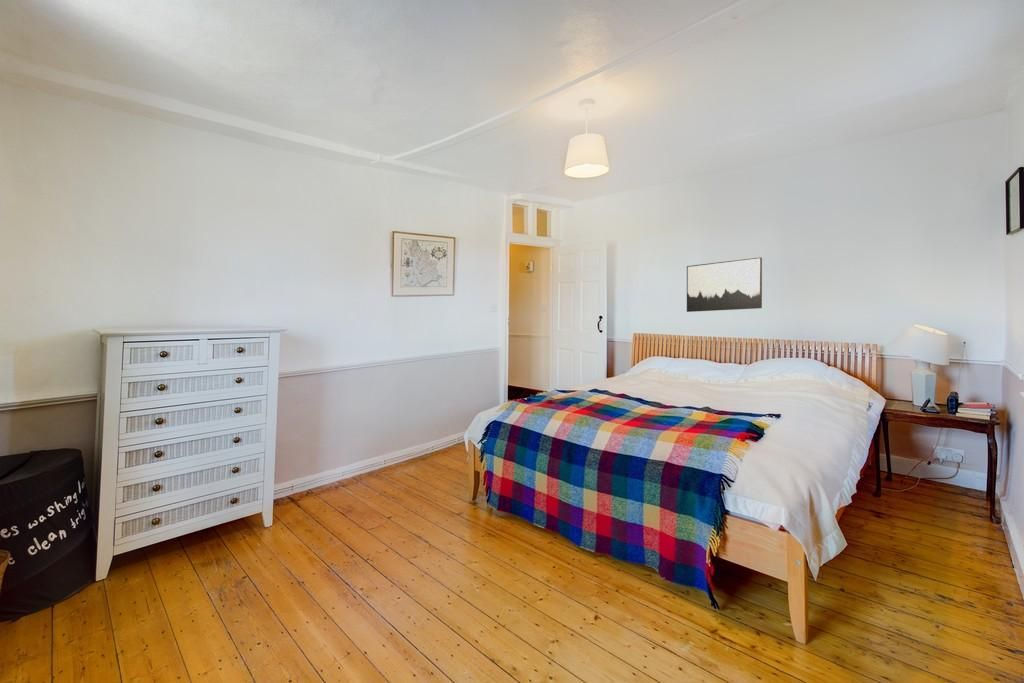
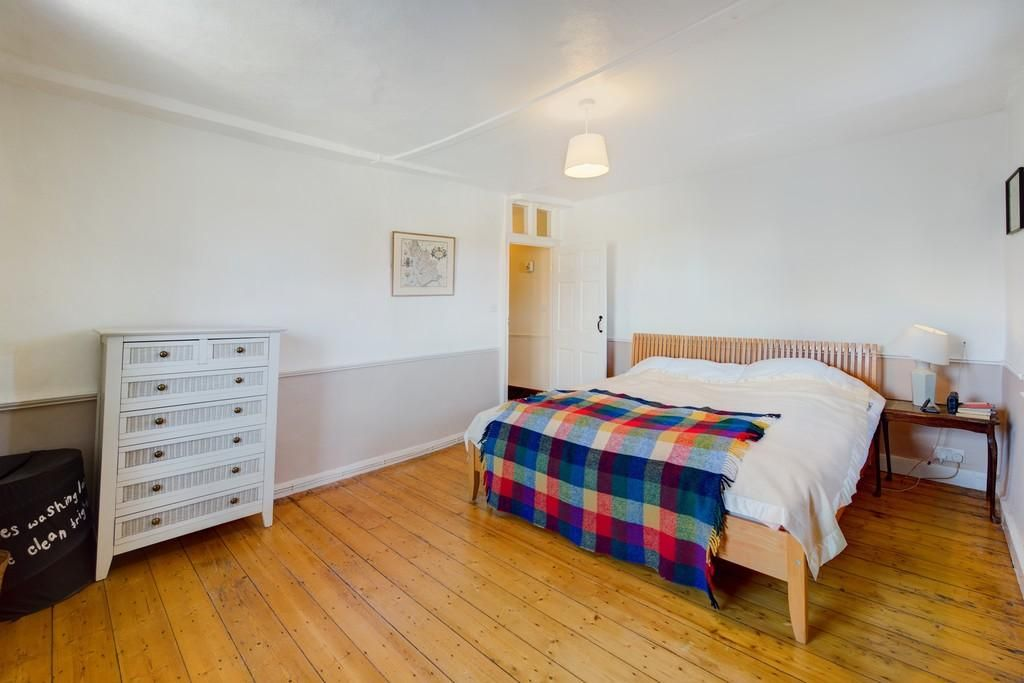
- wall art [686,256,763,313]
